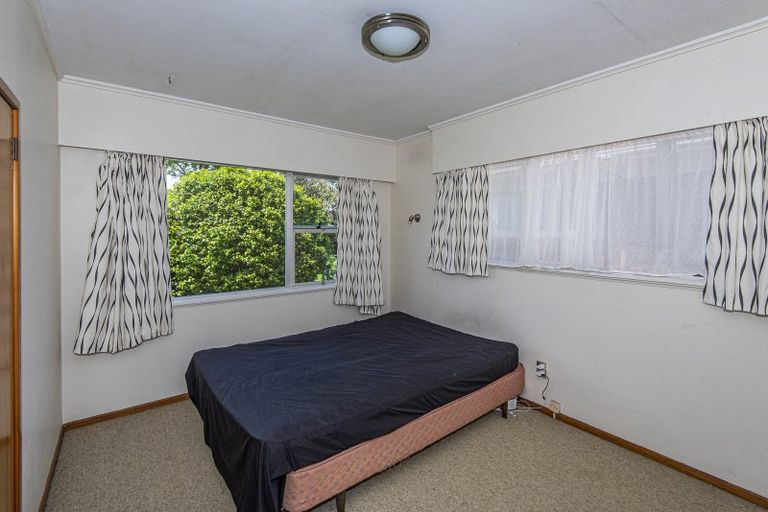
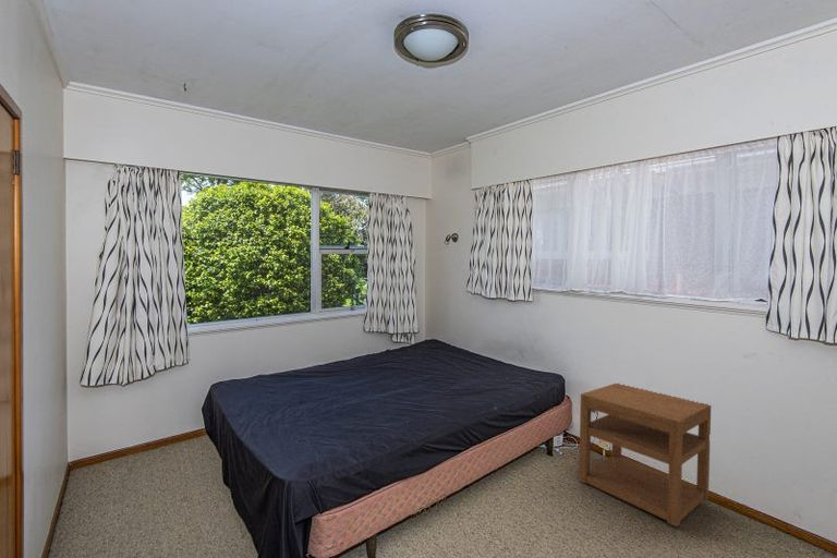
+ nightstand [578,383,712,527]
